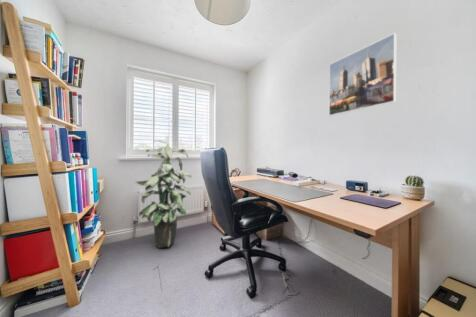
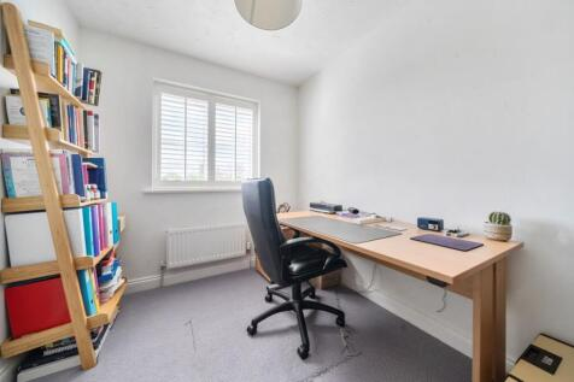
- indoor plant [134,139,193,249]
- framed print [328,32,398,117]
